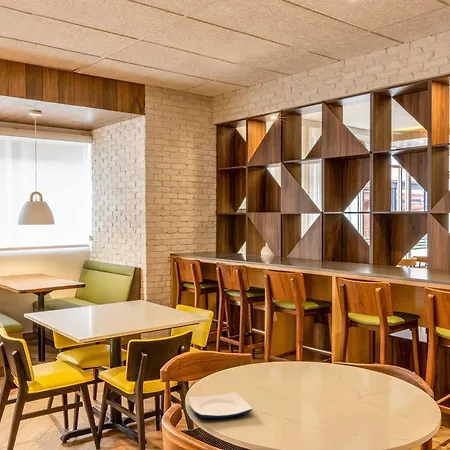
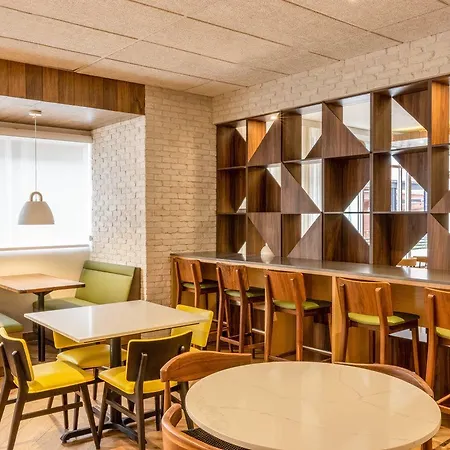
- plate [187,391,253,419]
